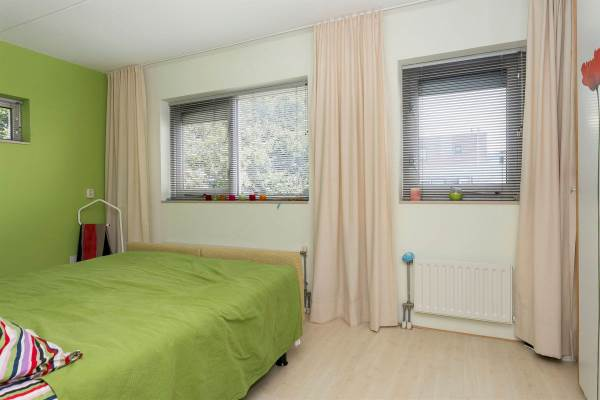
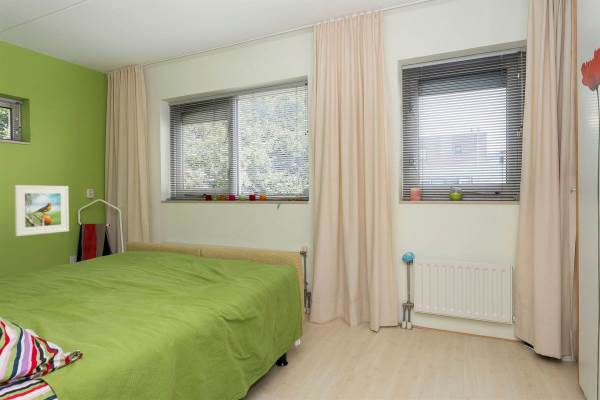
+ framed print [13,184,70,237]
